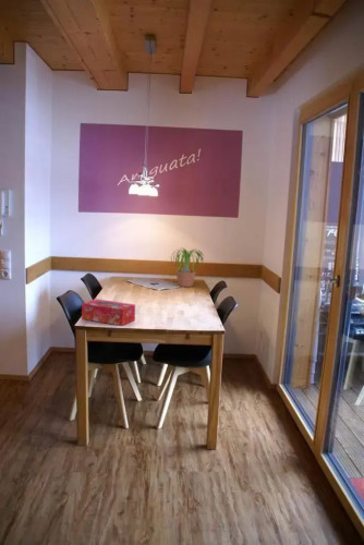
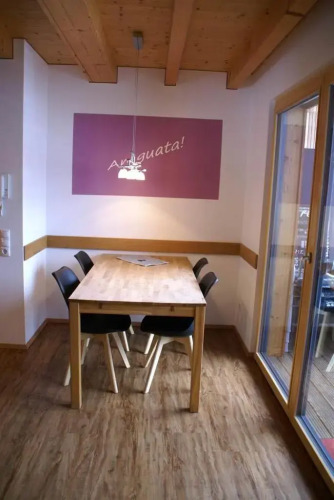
- tissue box [81,298,136,327]
- potted plant [169,247,208,288]
